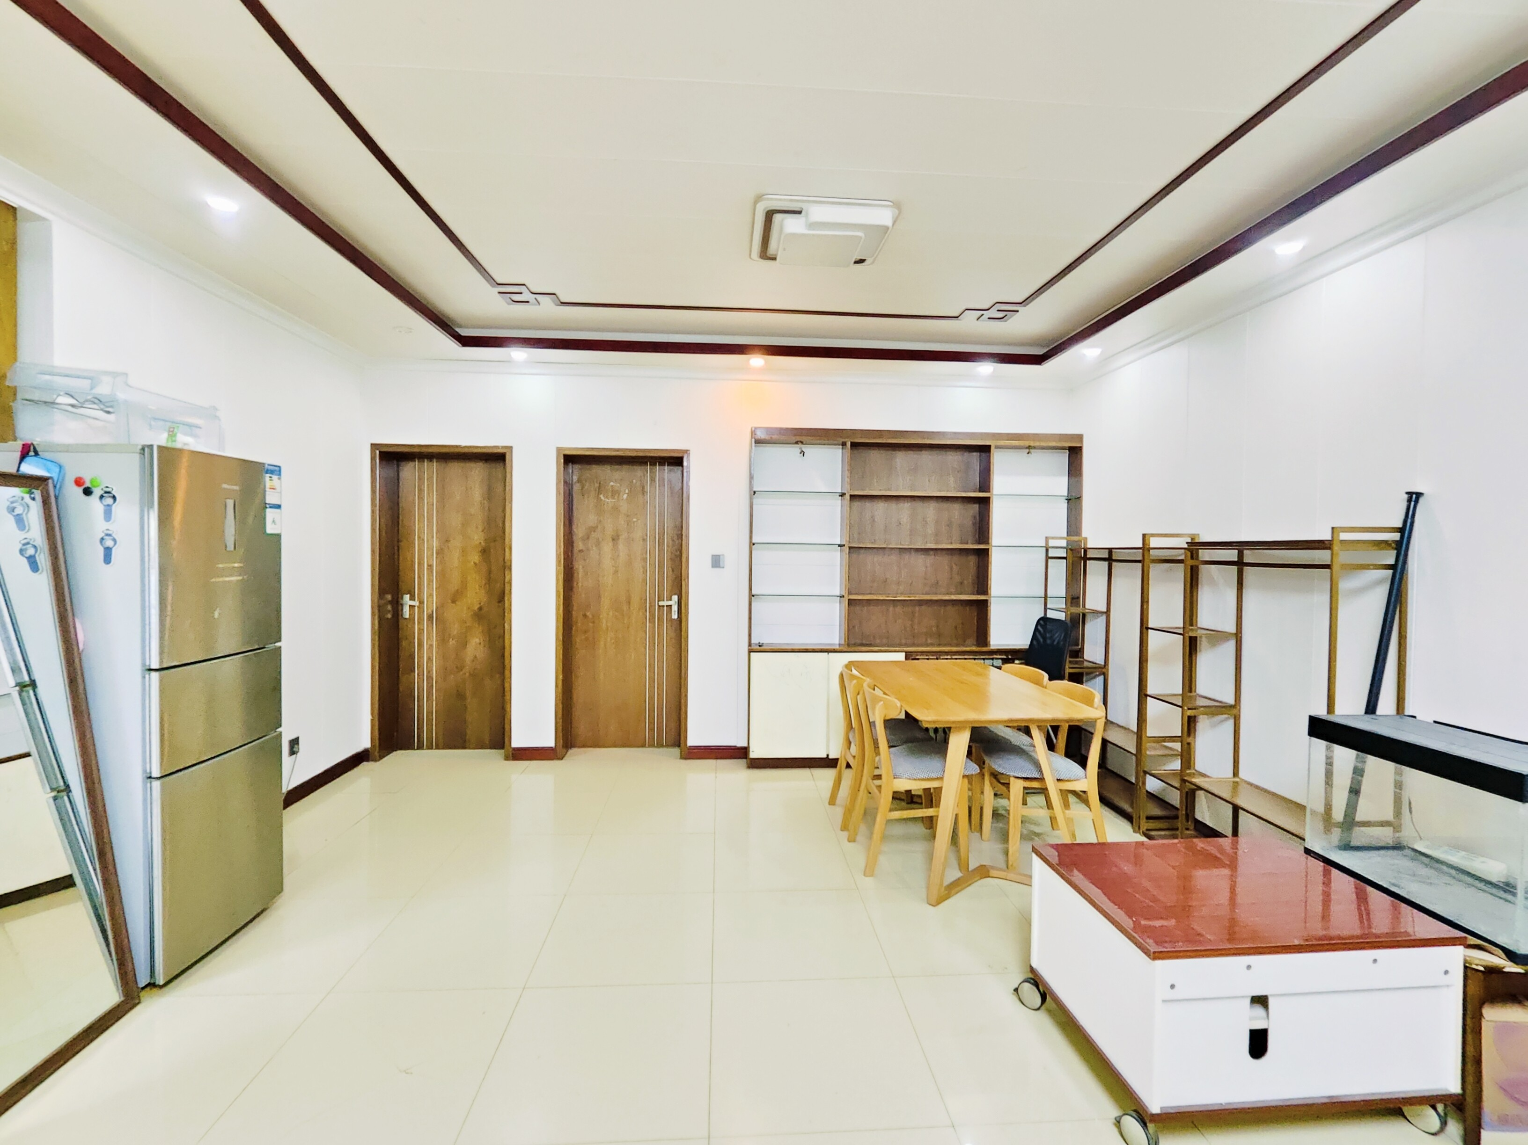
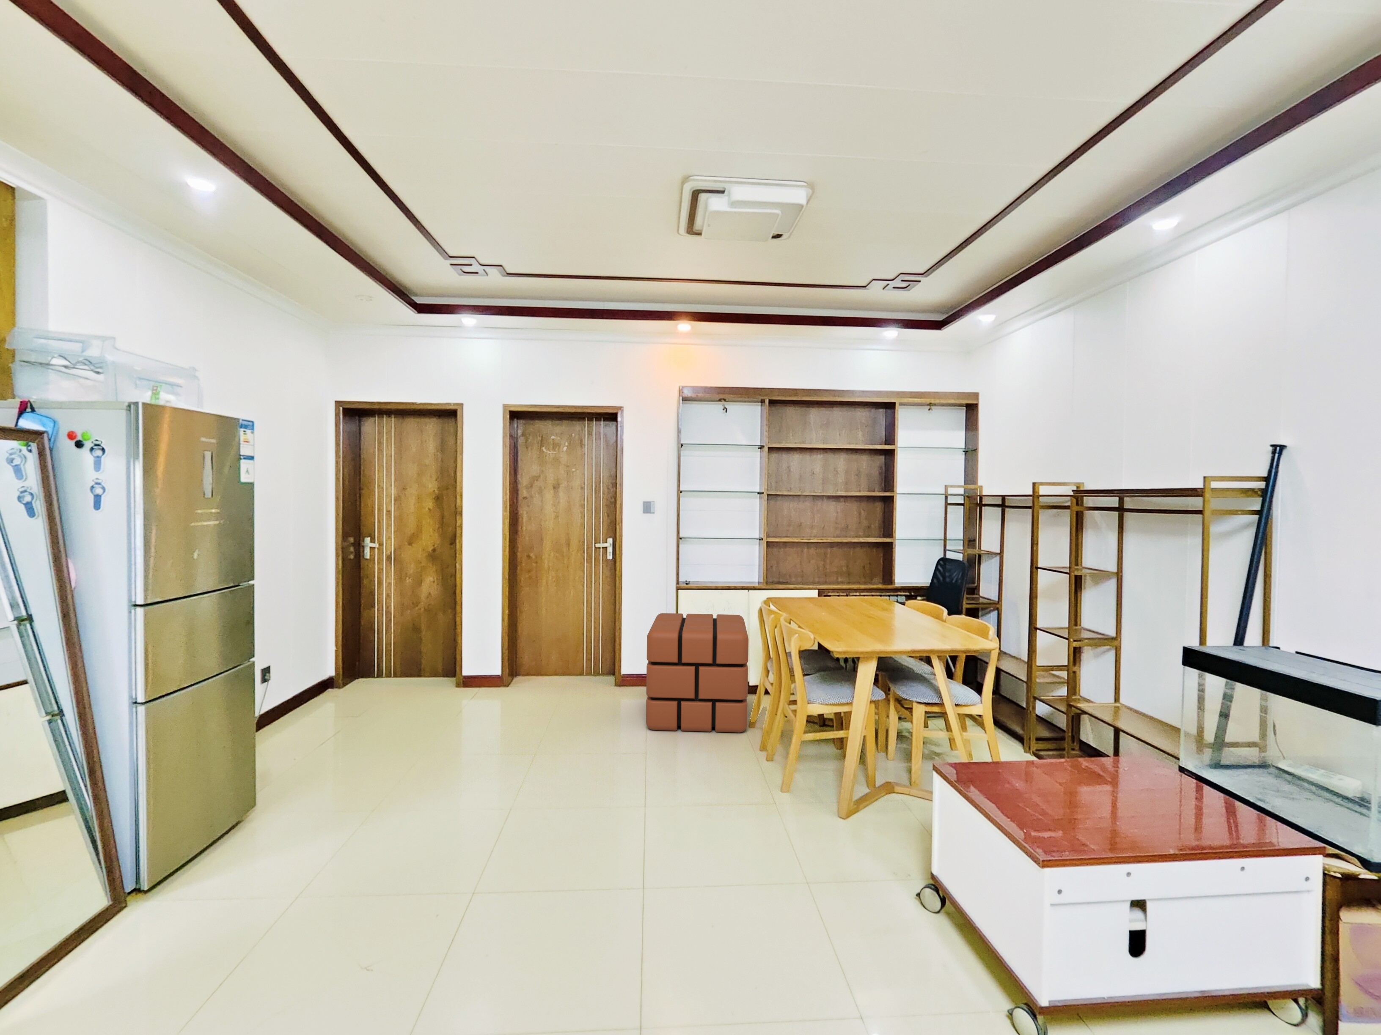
+ pouf [646,612,749,733]
